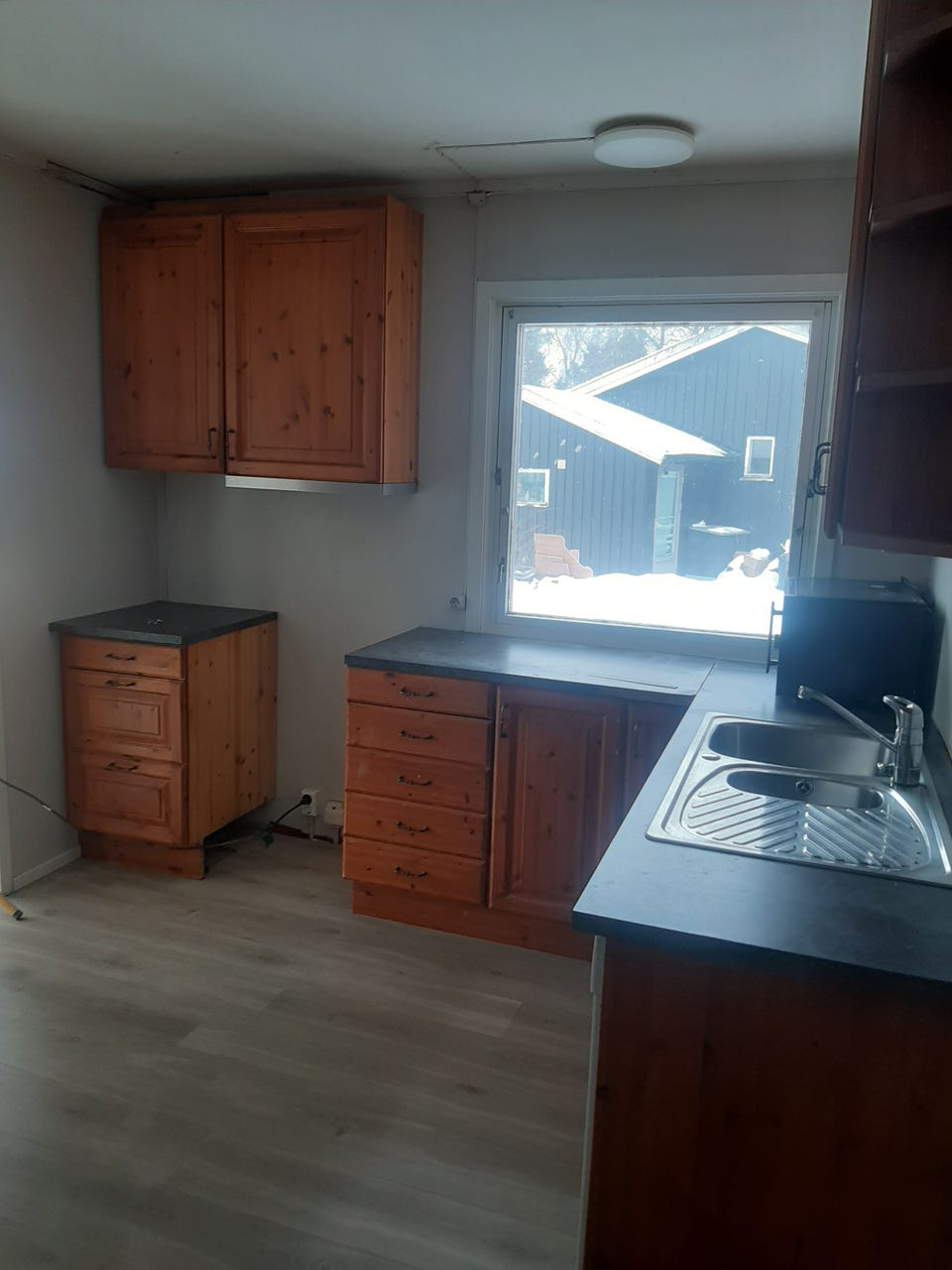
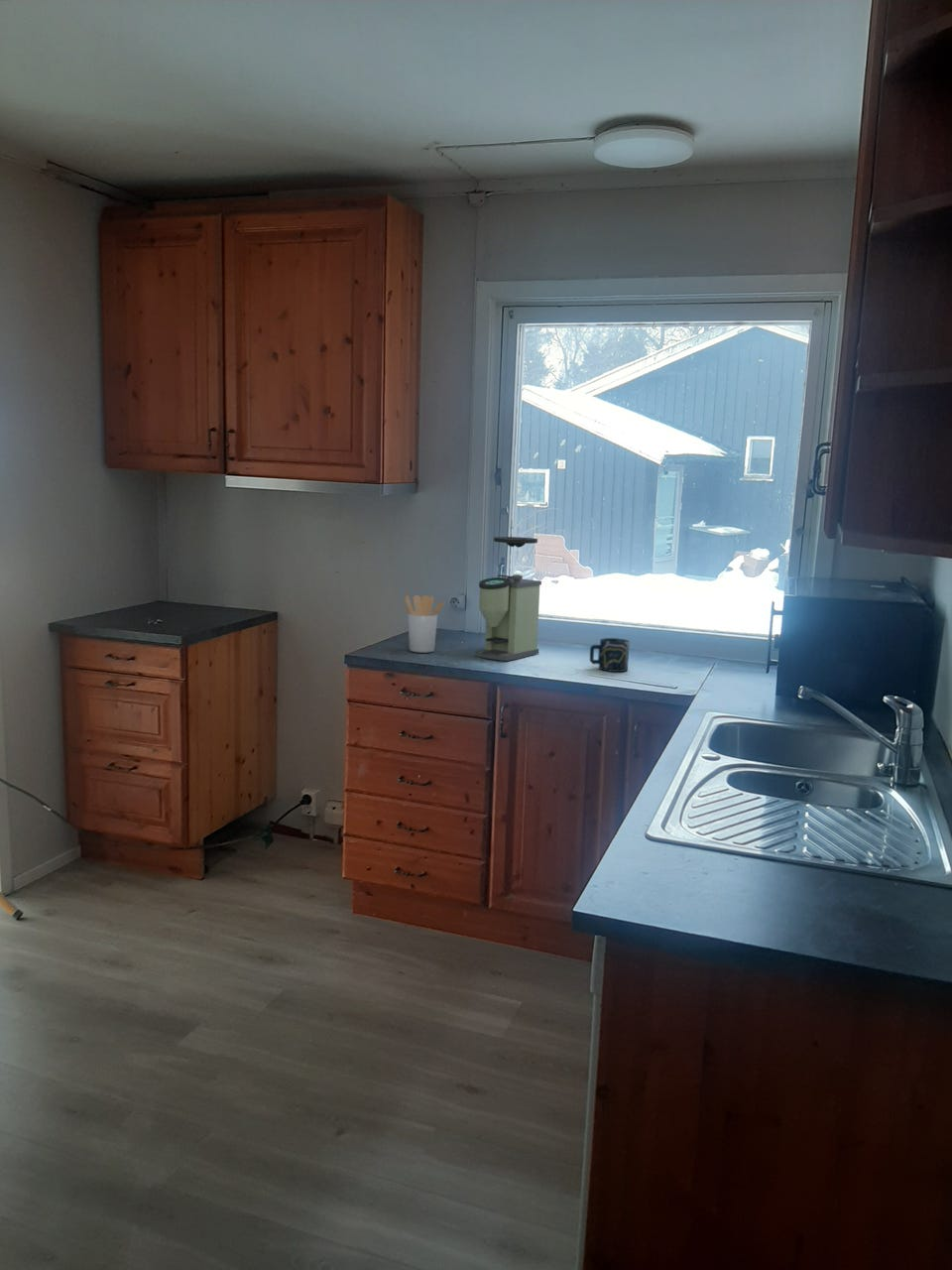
+ utensil holder [405,594,444,654]
+ coffee grinder [474,536,542,662]
+ cup [589,637,631,673]
